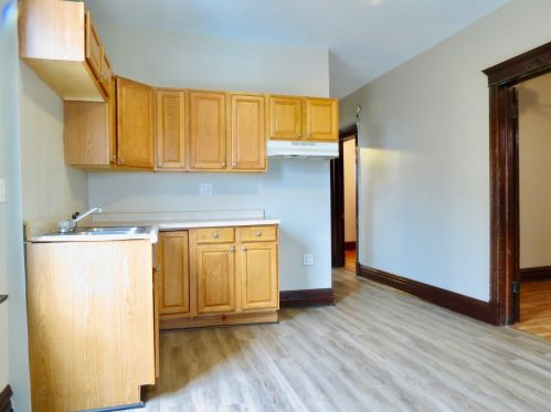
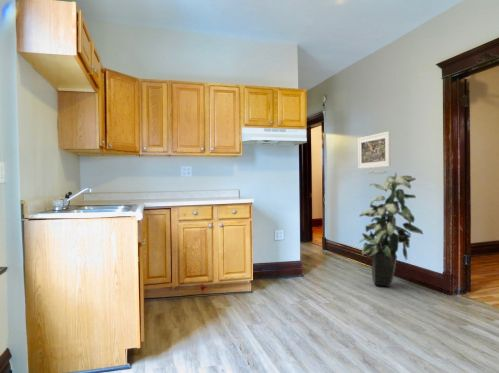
+ indoor plant [358,169,424,288]
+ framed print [357,130,392,170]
